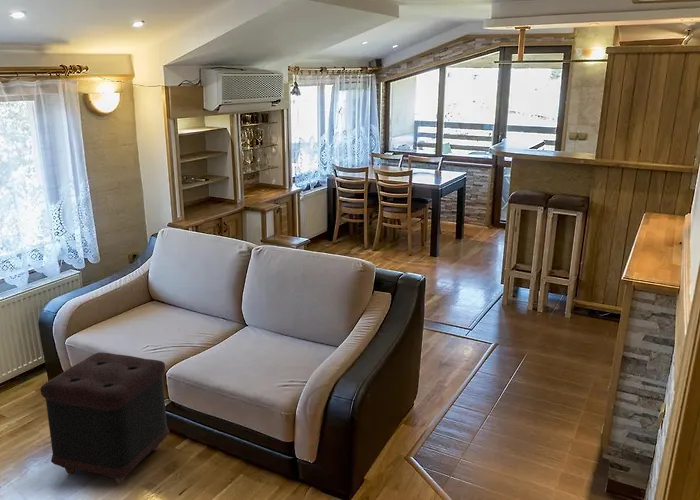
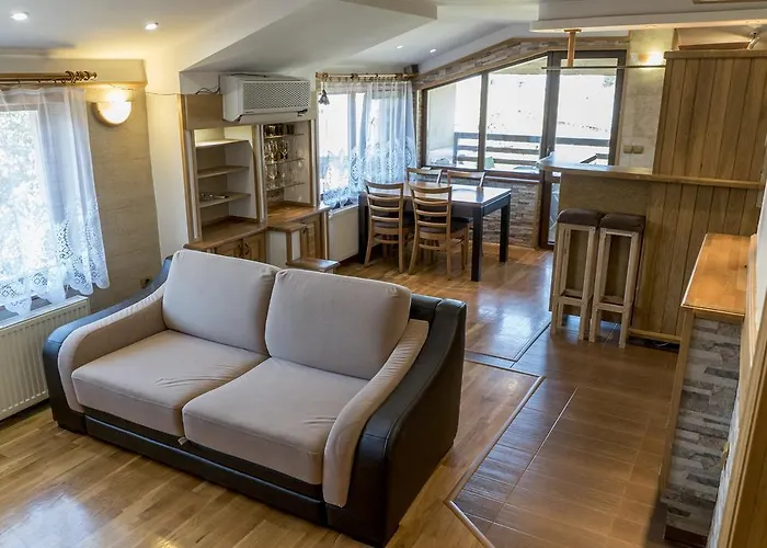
- ottoman [39,351,170,485]
